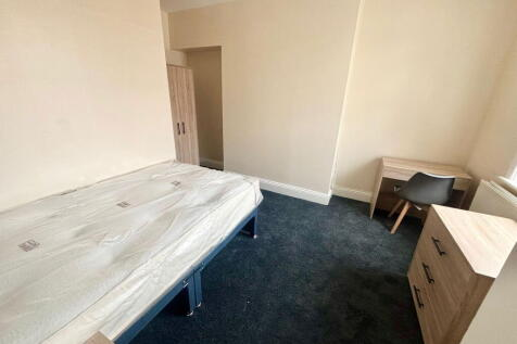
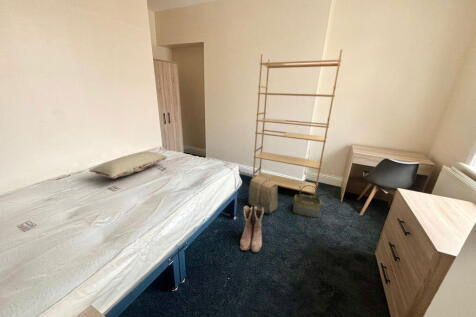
+ bookshelf [252,49,343,197]
+ pillow [88,150,168,180]
+ backpack [247,176,279,215]
+ basket [292,179,323,218]
+ boots [239,205,264,253]
